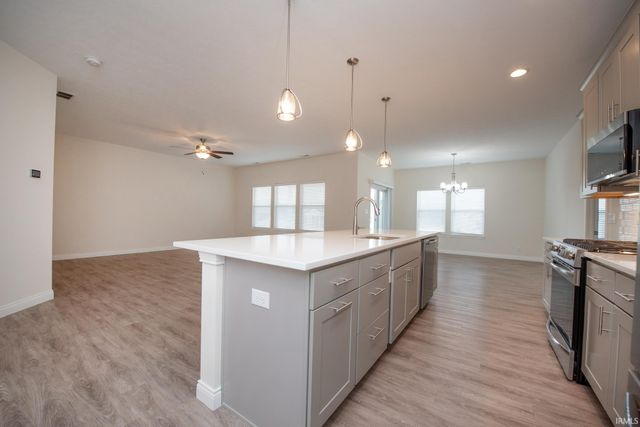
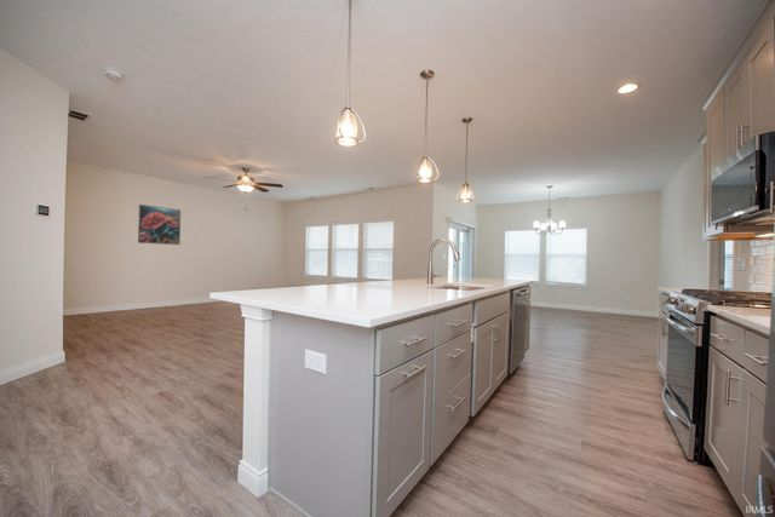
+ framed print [137,203,182,246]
